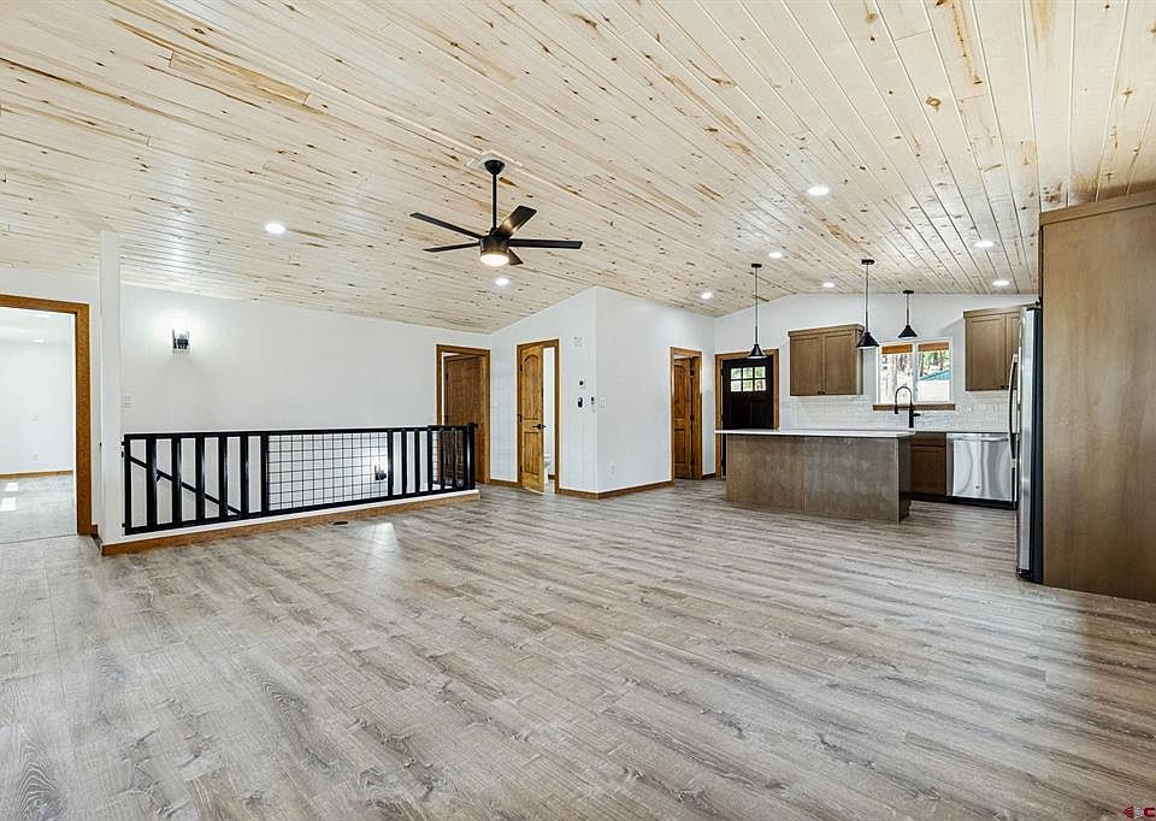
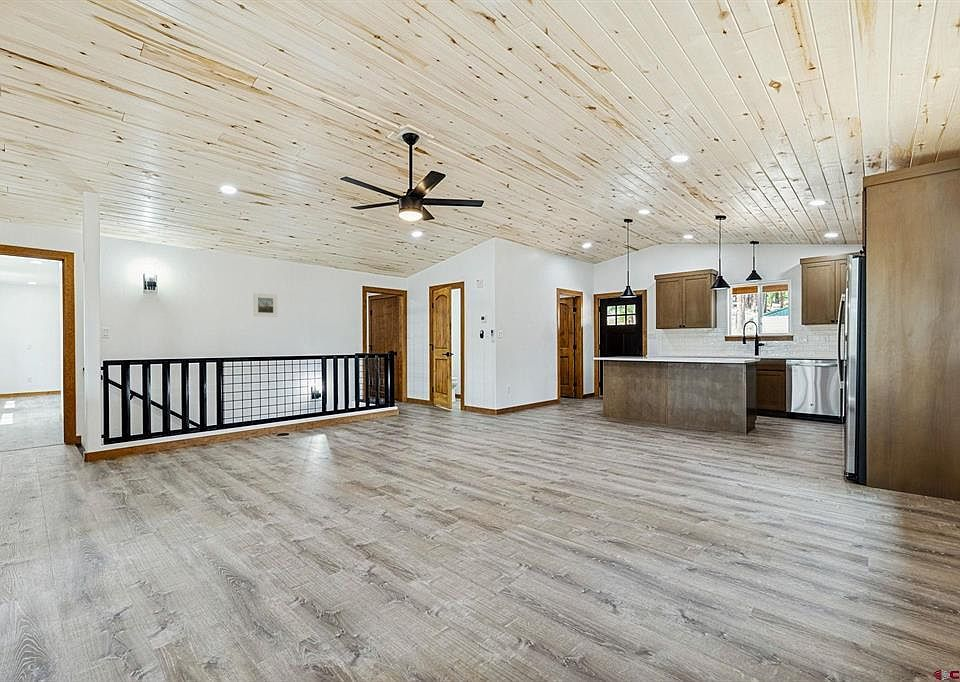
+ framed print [253,292,278,318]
